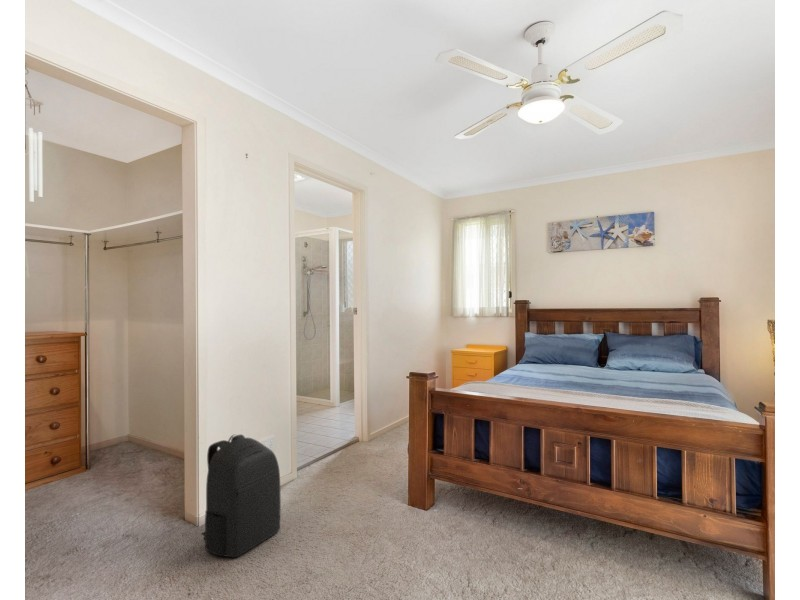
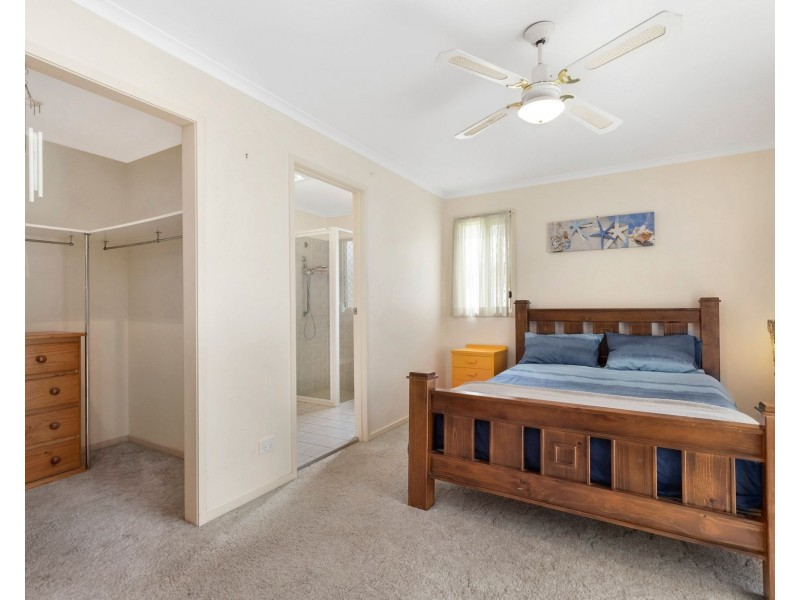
- backpack [201,434,282,558]
